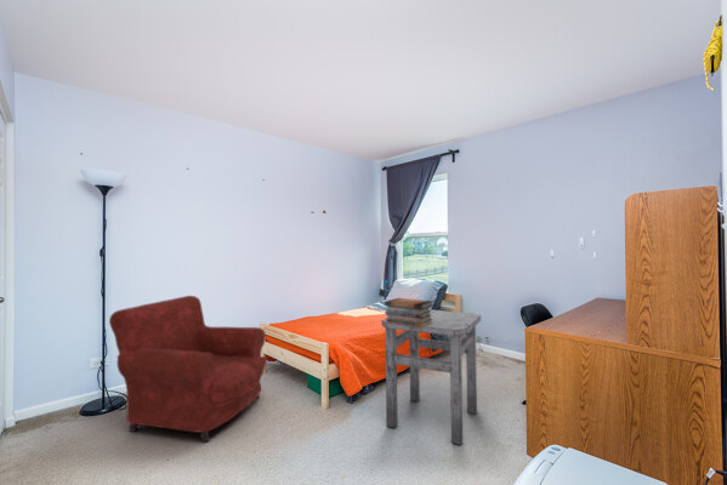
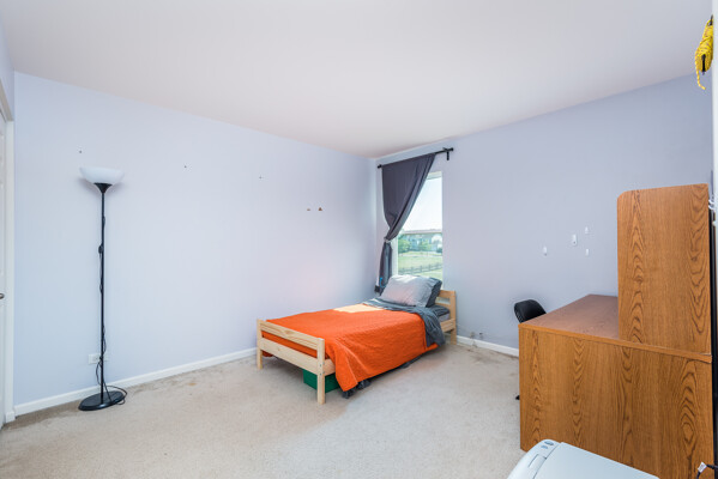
- book stack [384,297,435,327]
- armchair [108,295,268,443]
- side table [380,309,482,446]
